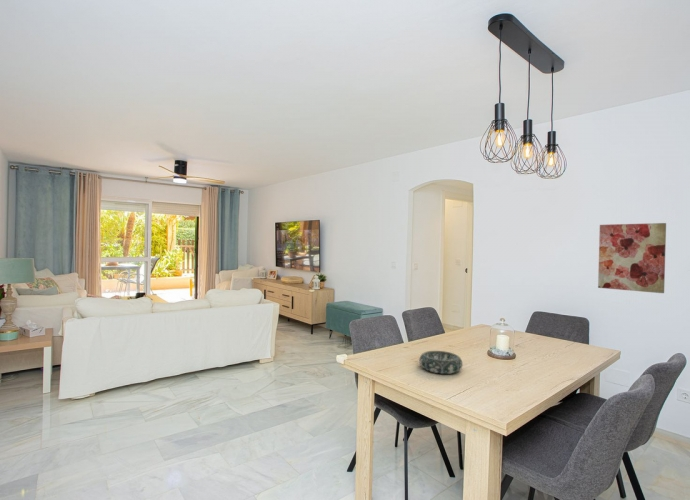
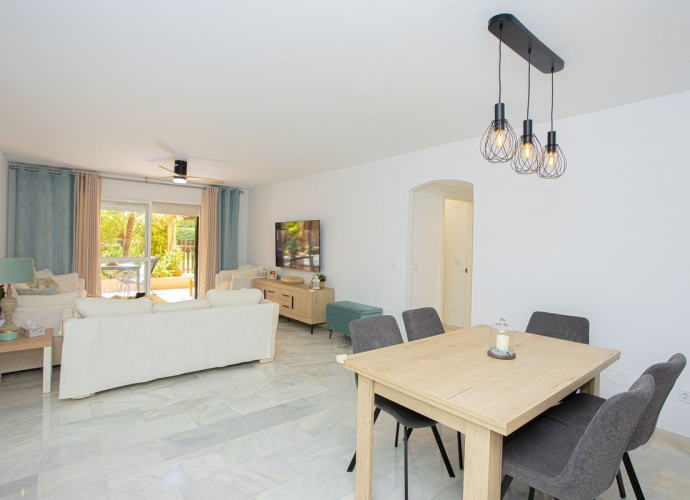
- decorative bowl [418,350,464,375]
- wall art [597,222,667,294]
